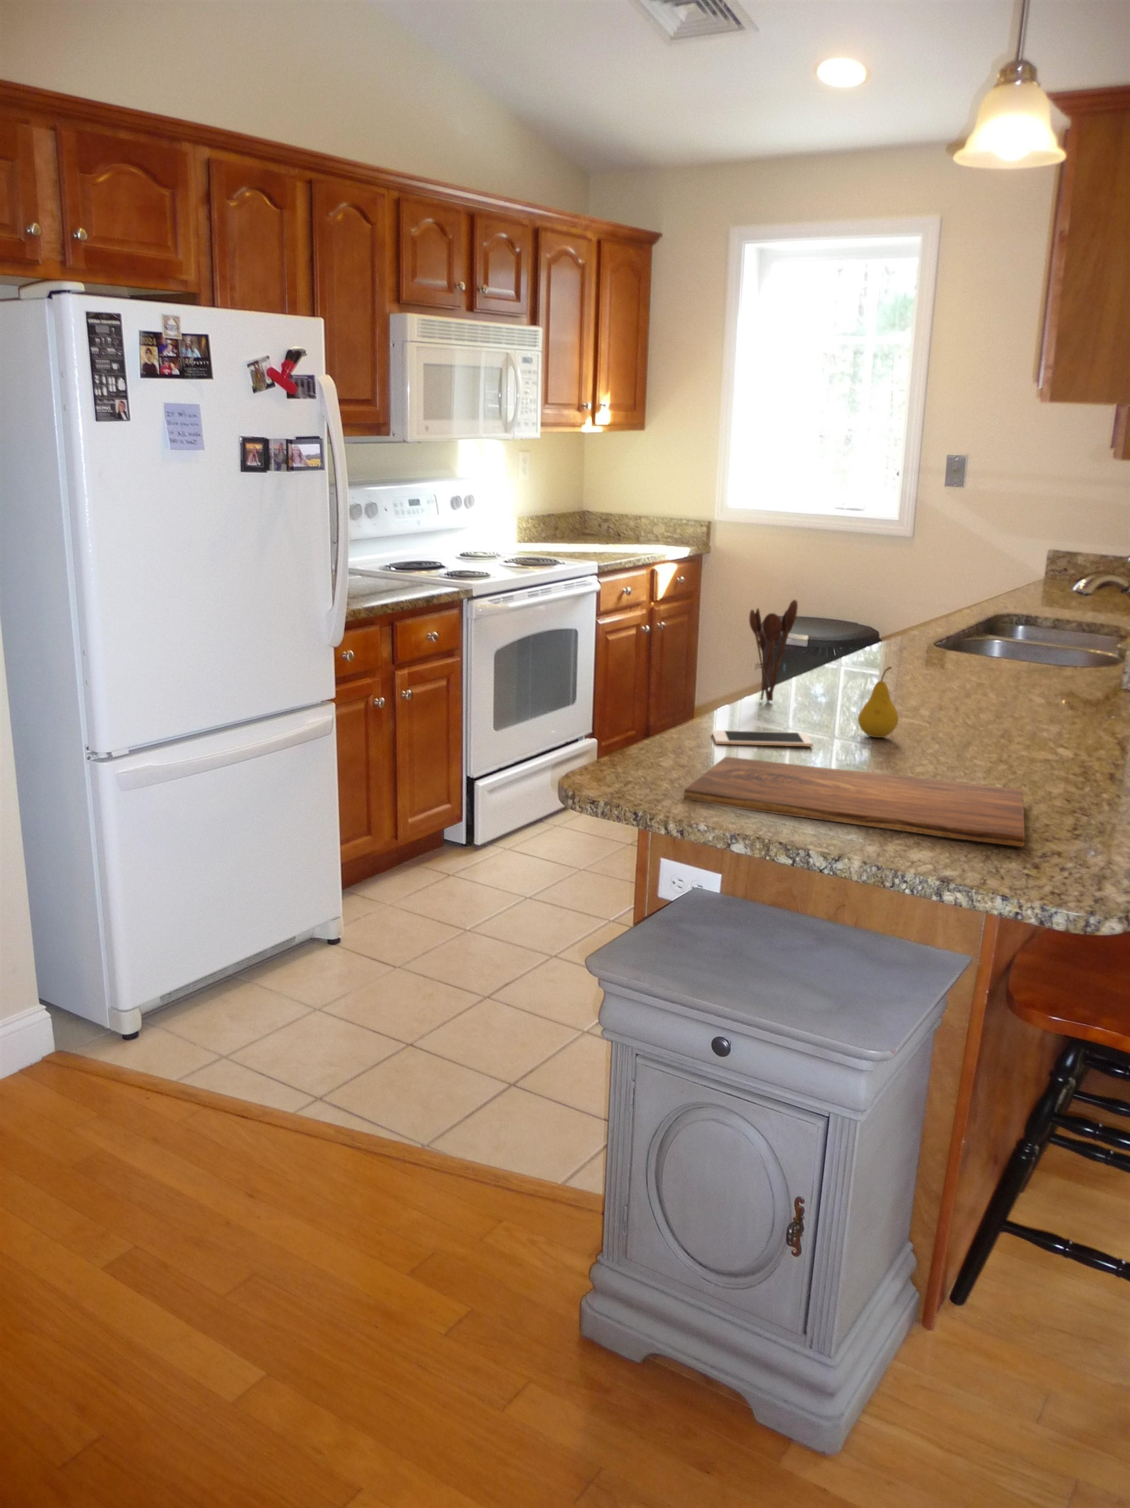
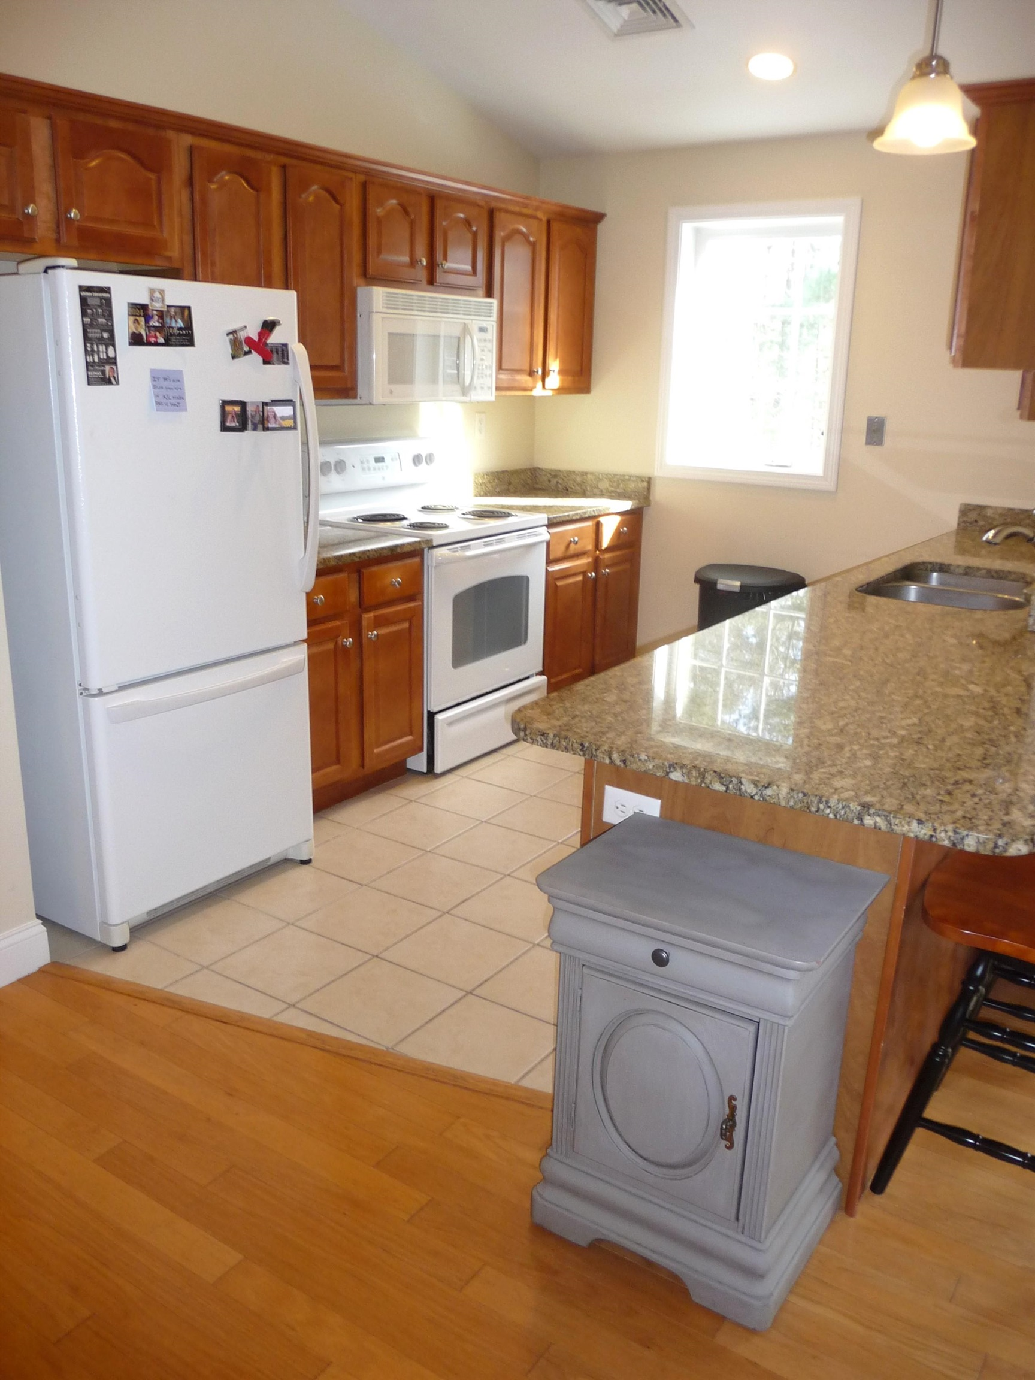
- utensil holder [749,598,799,703]
- cutting board [684,756,1026,848]
- cell phone [711,730,813,747]
- fruit [857,666,900,739]
